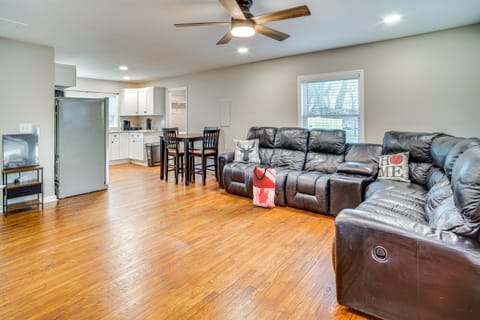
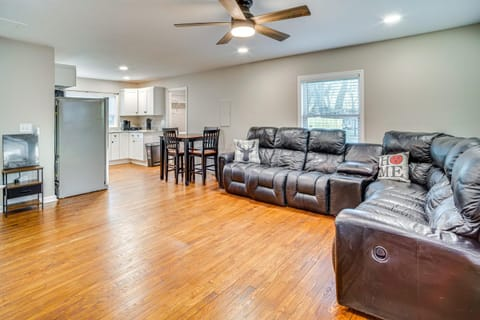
- bag [252,166,277,209]
